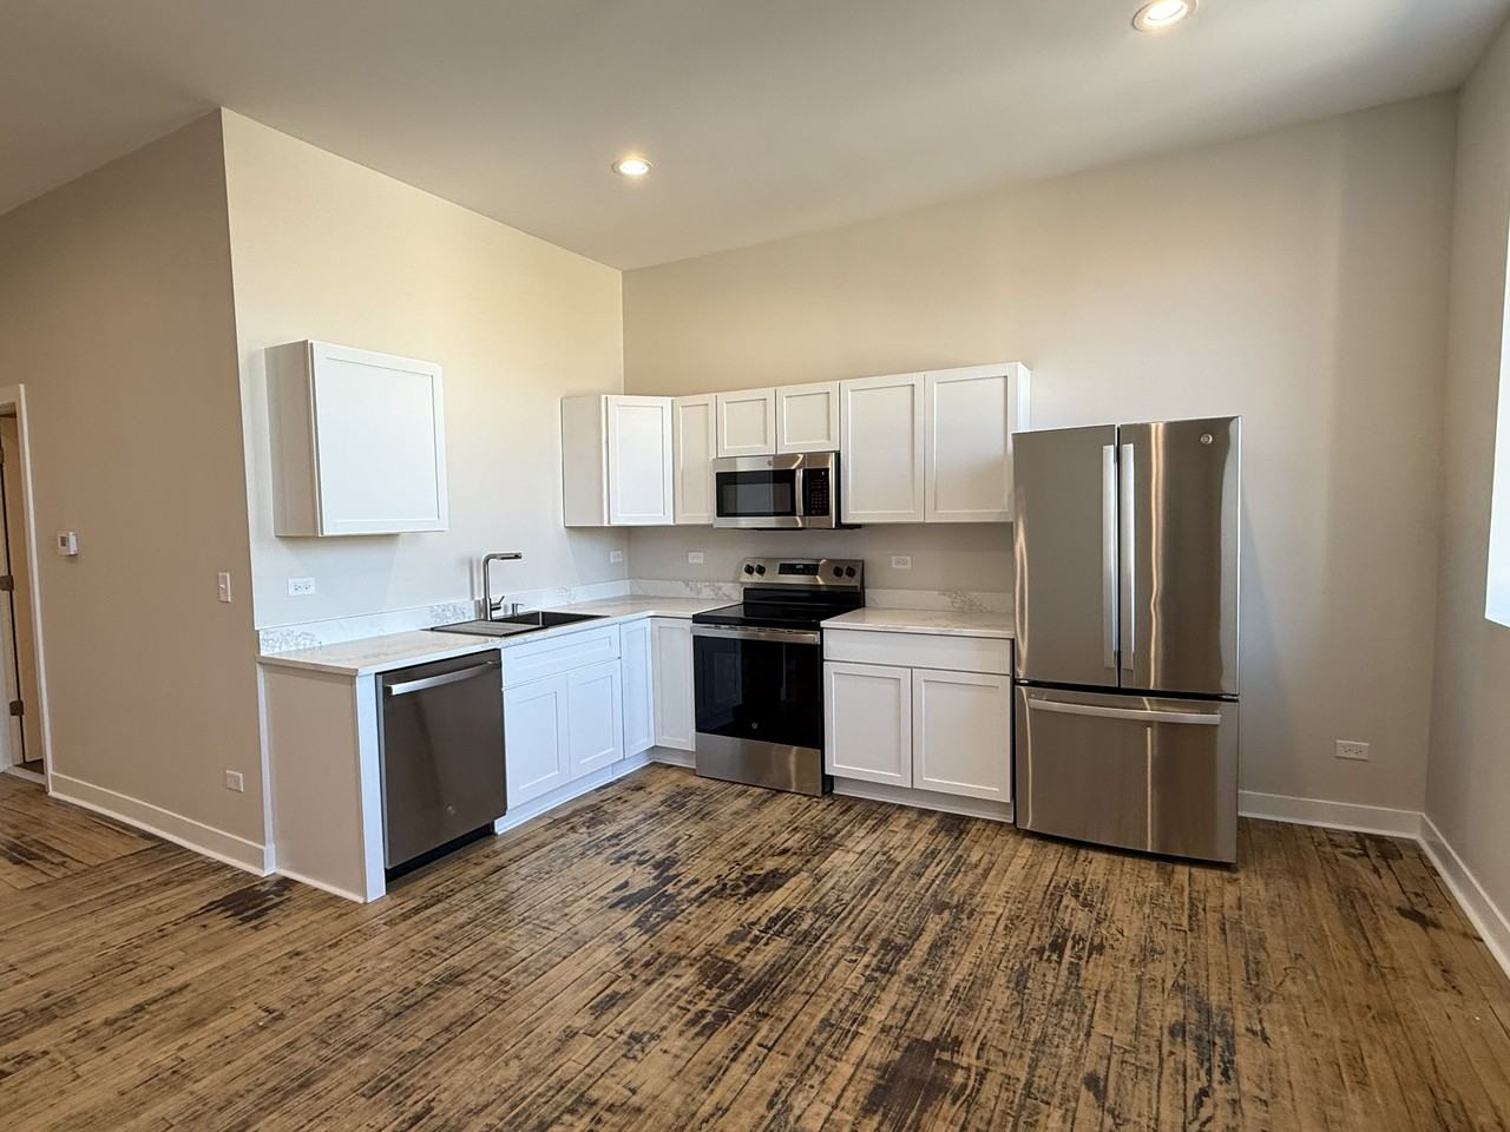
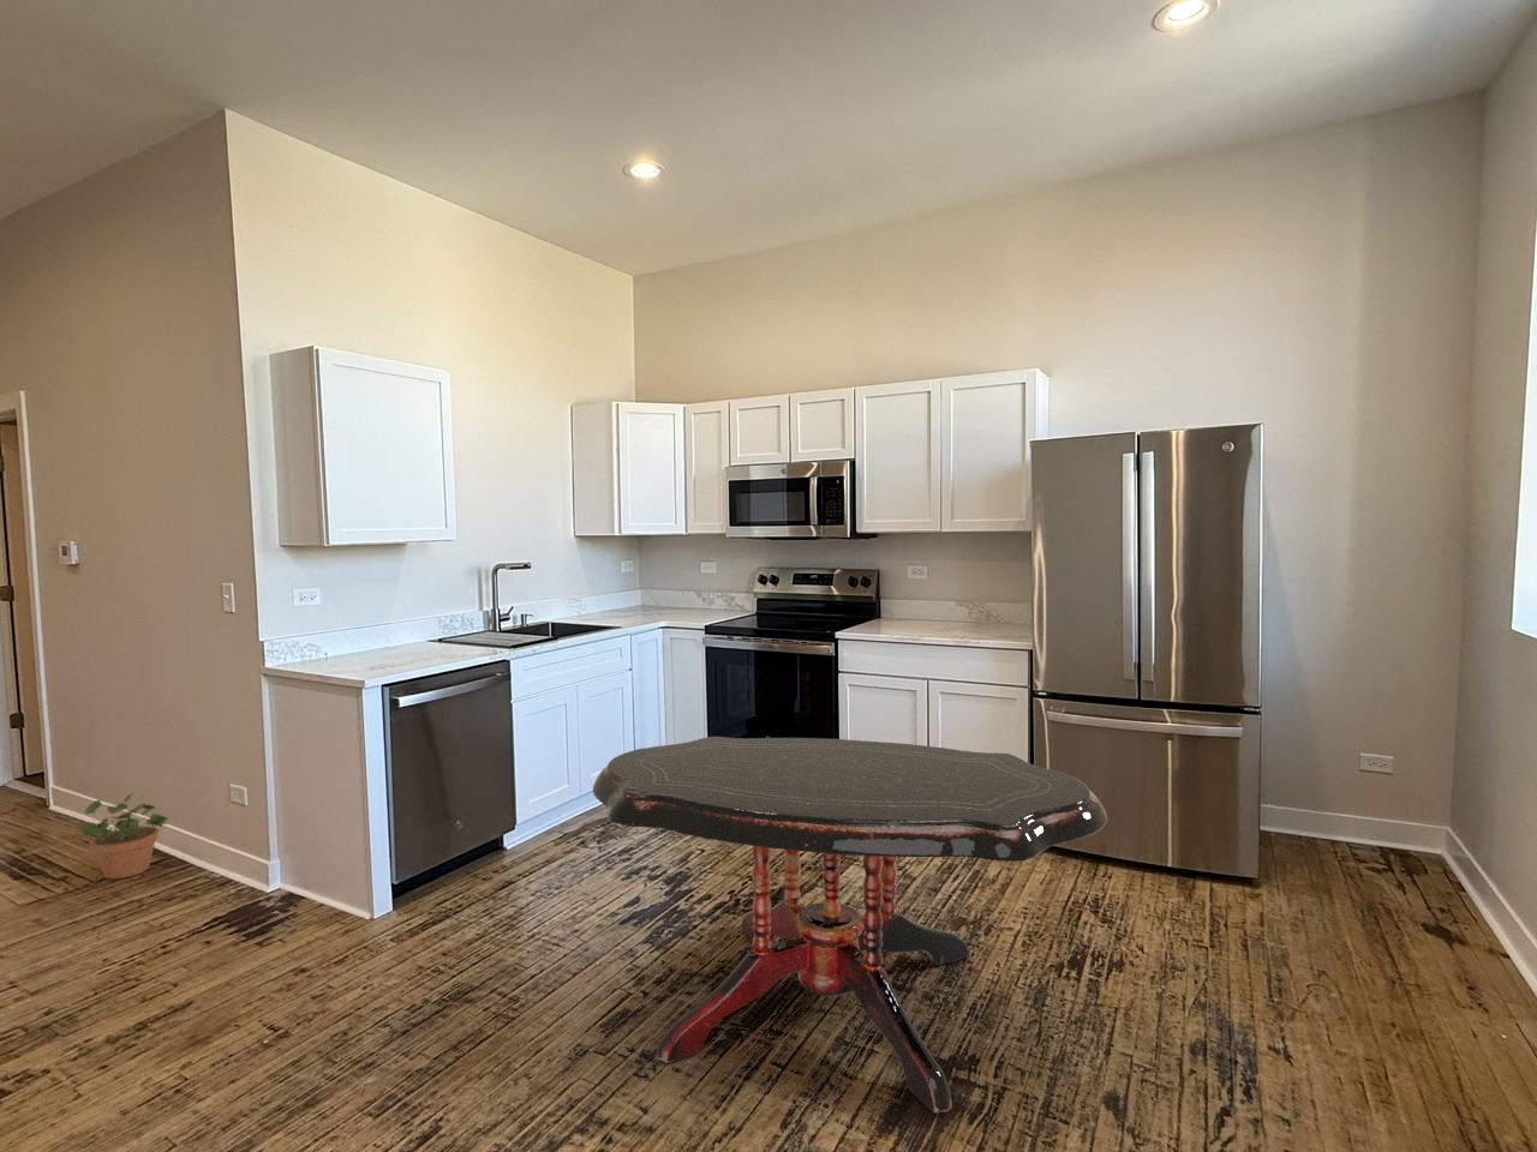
+ potted plant [76,791,172,881]
+ dining table [592,736,1109,1113]
